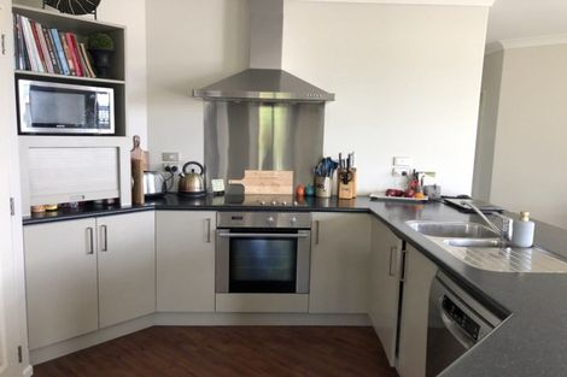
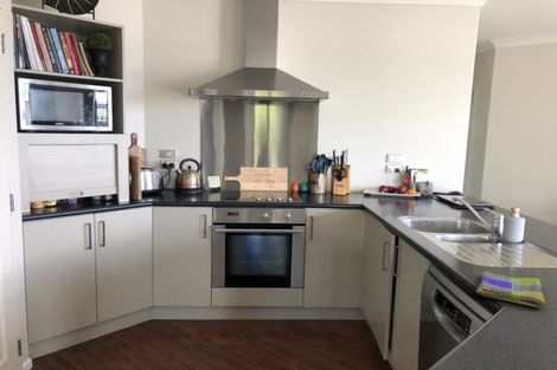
+ dish towel [475,270,546,309]
